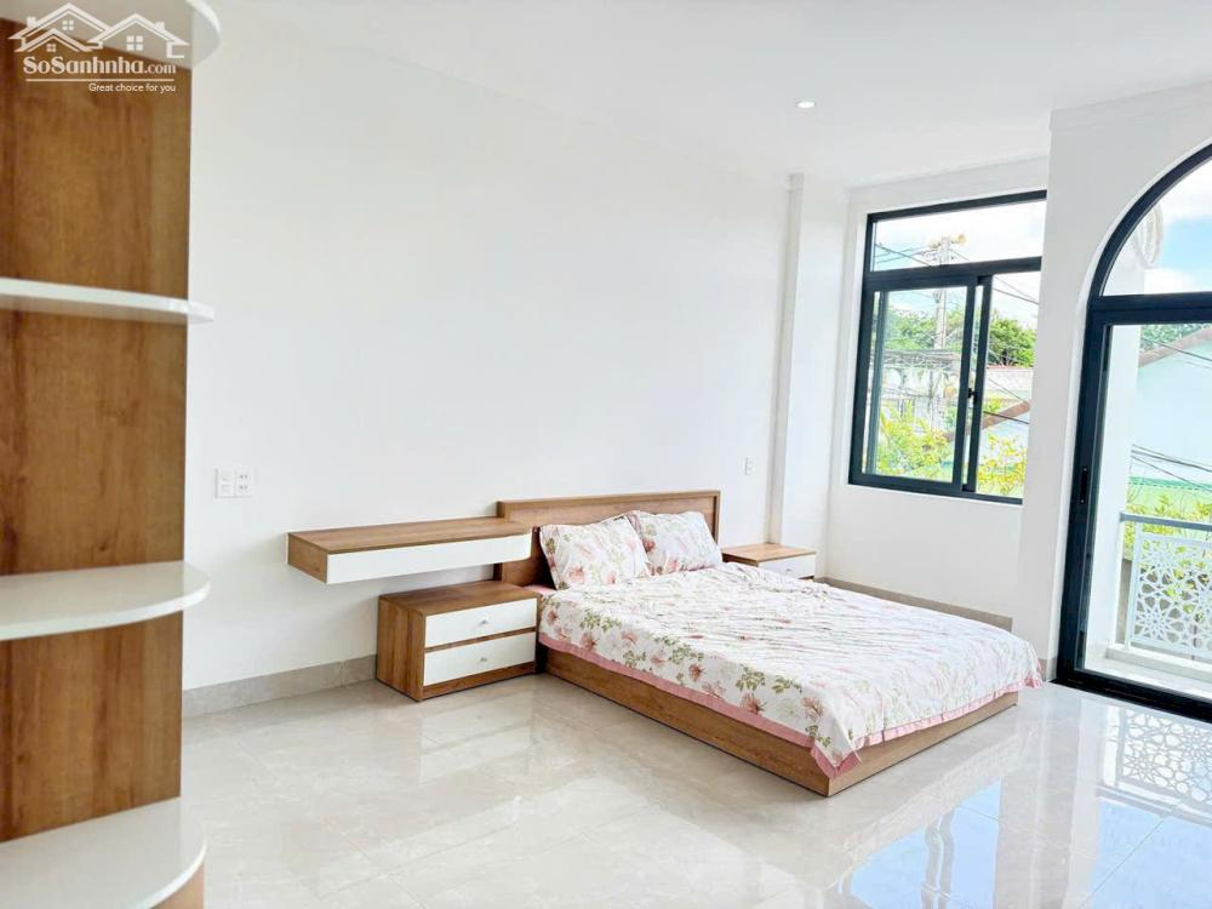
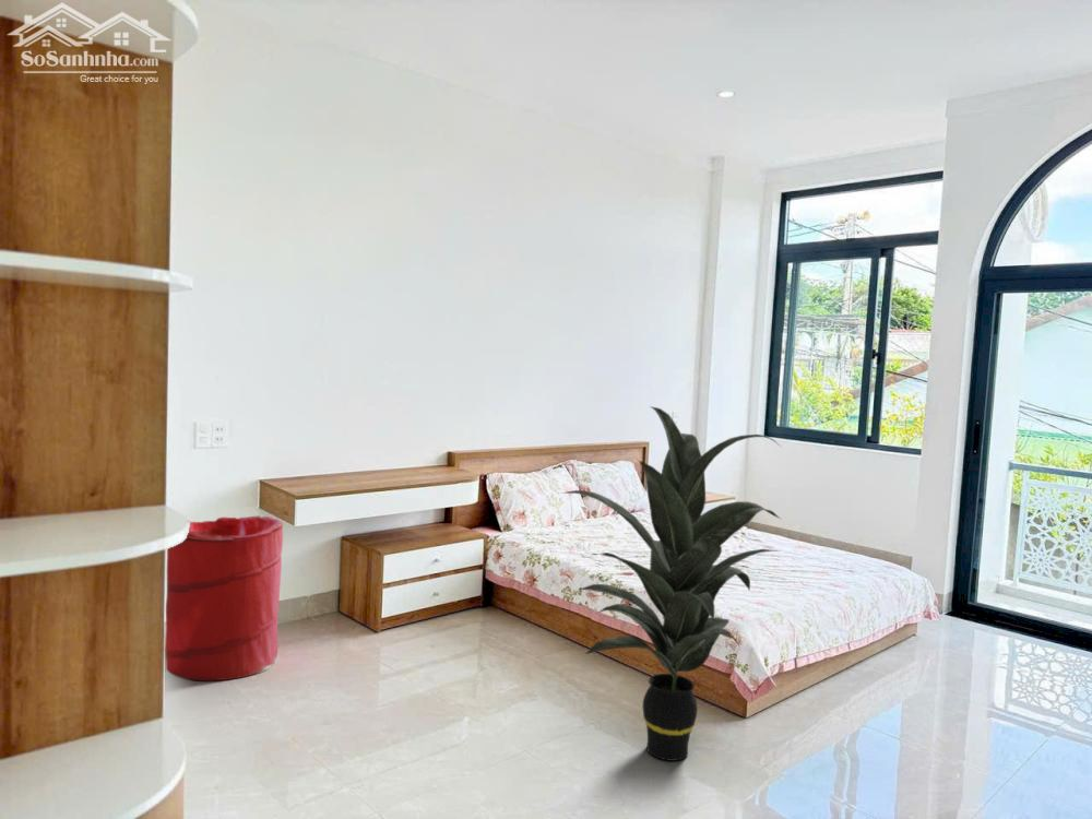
+ laundry hamper [164,514,284,681]
+ indoor plant [560,405,783,762]
